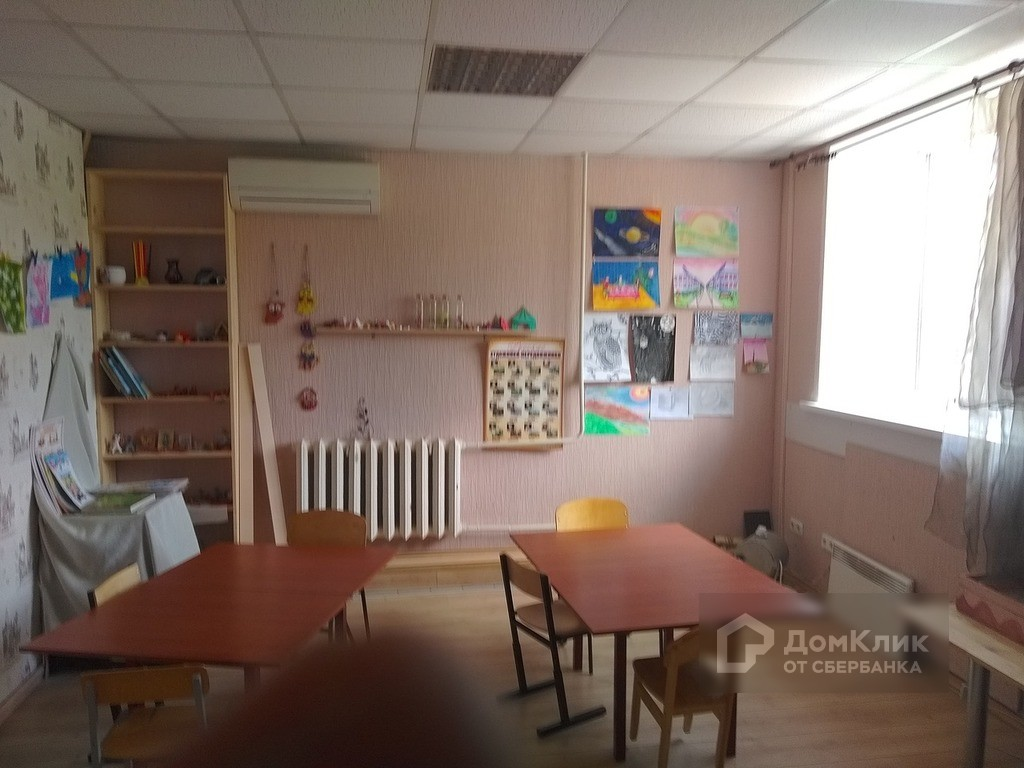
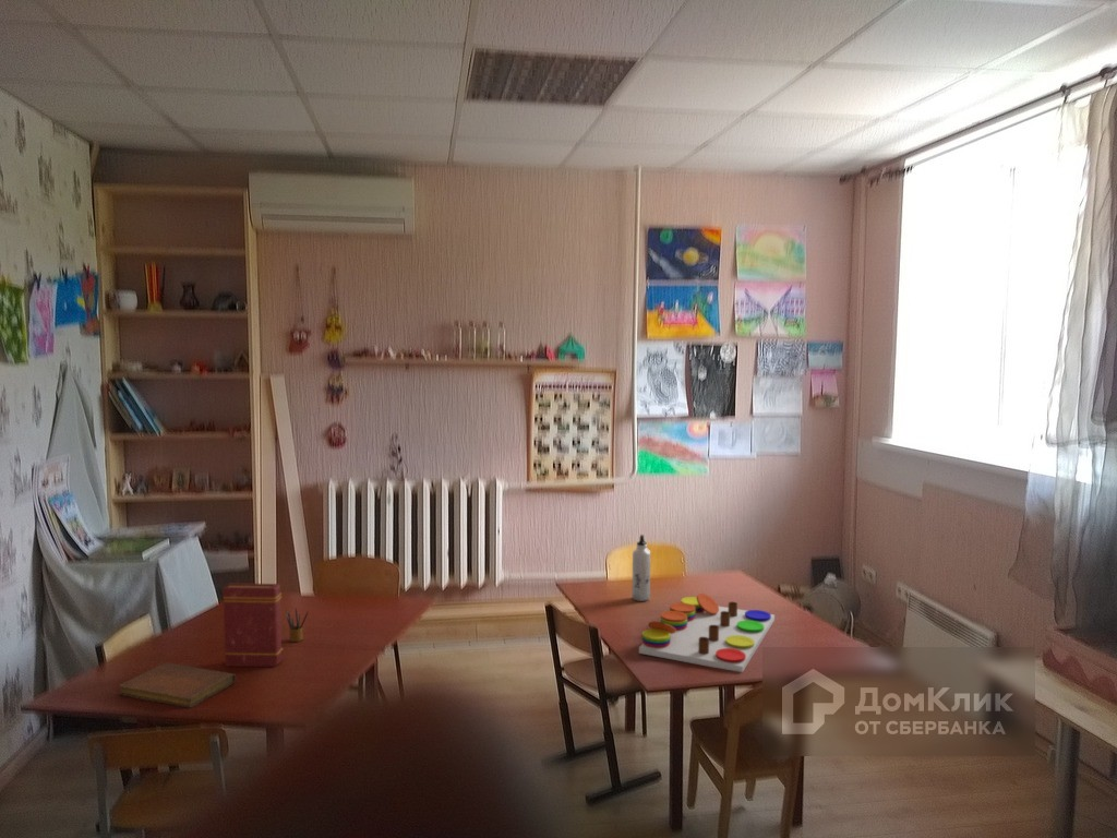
+ pencil box [285,607,310,643]
+ notebook [118,662,237,708]
+ book [221,582,285,668]
+ board game [638,592,776,673]
+ water bottle [630,534,651,602]
